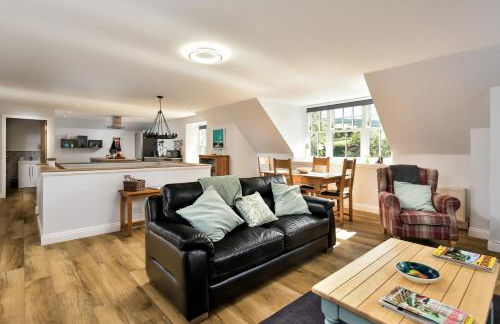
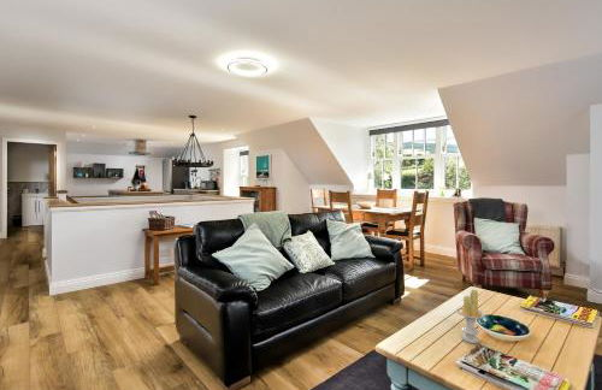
+ candle [455,289,486,344]
